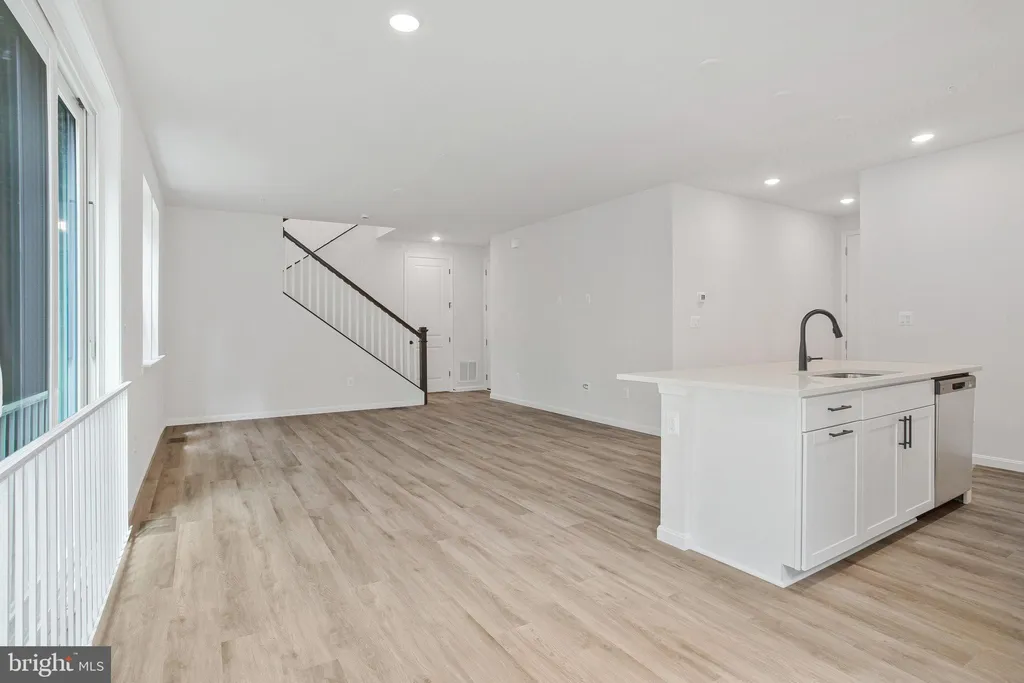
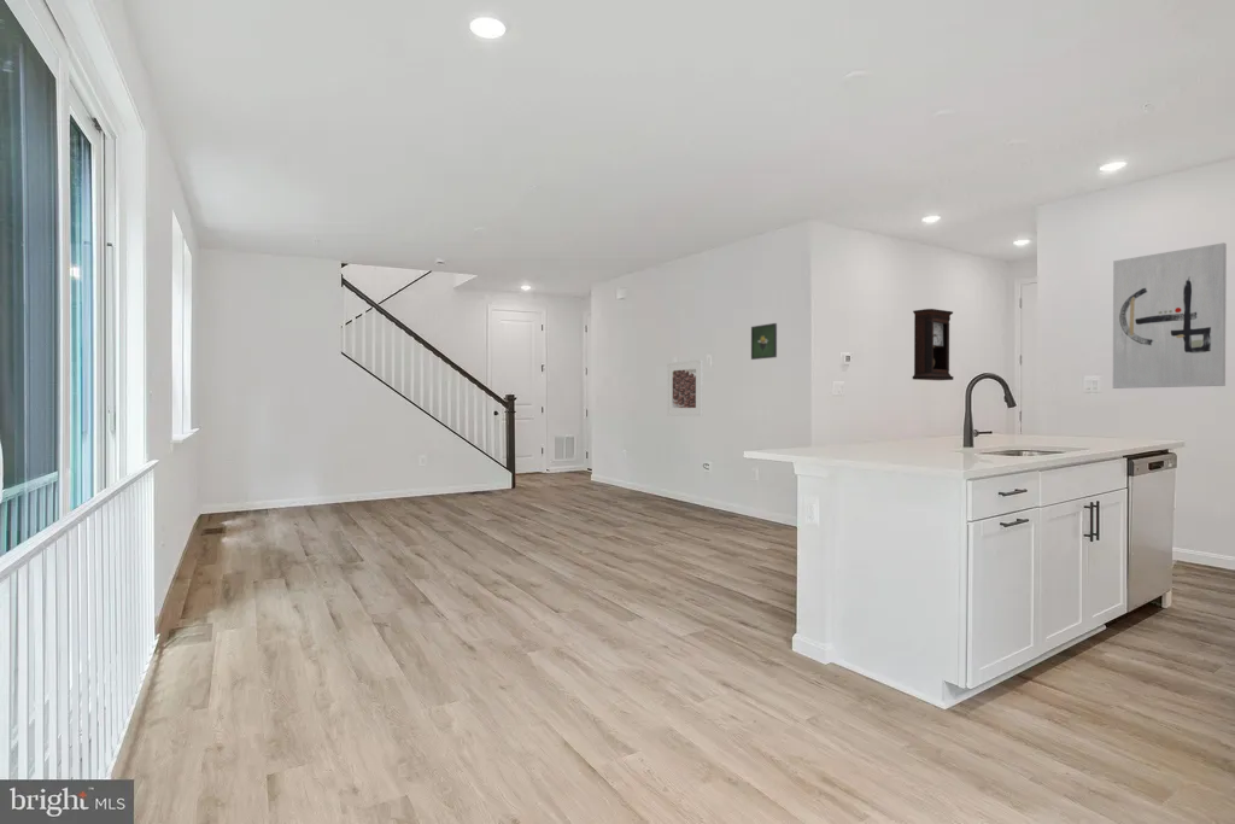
+ wall art [1112,241,1228,390]
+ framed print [666,358,704,417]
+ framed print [750,322,778,361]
+ pendulum clock [911,308,955,381]
